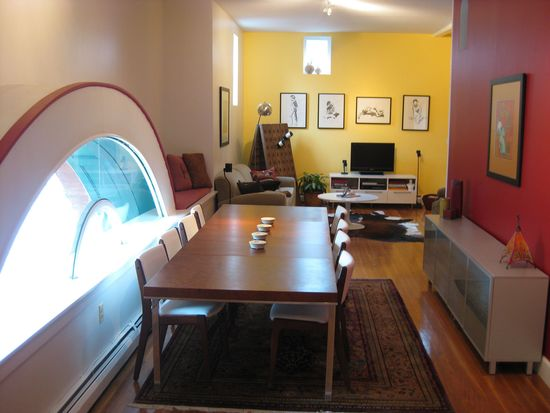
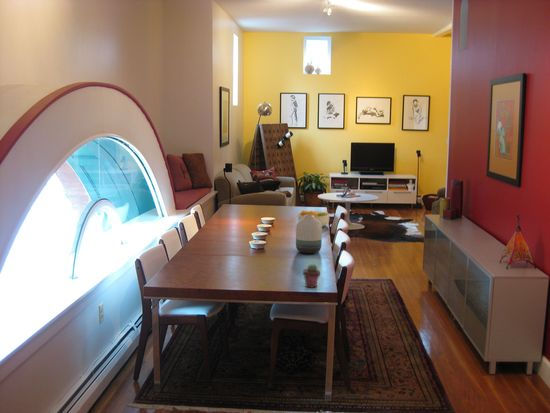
+ potted succulent [302,263,321,289]
+ vase [295,215,323,254]
+ fruit bowl [297,209,331,228]
